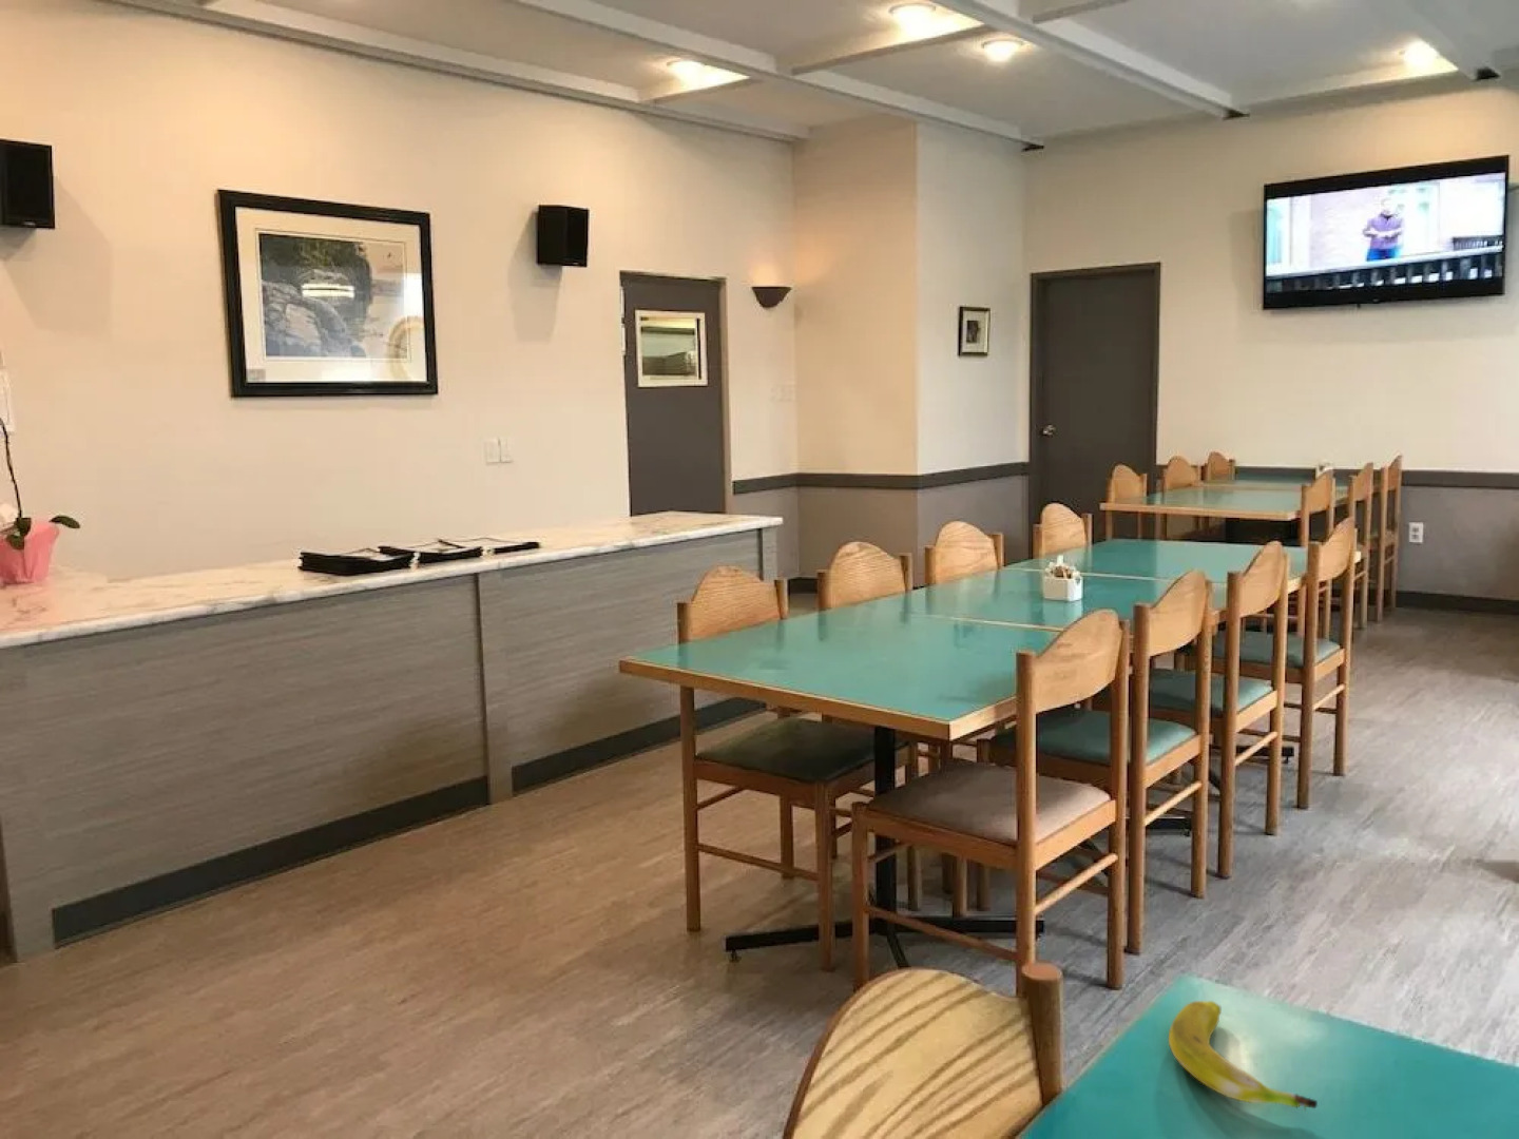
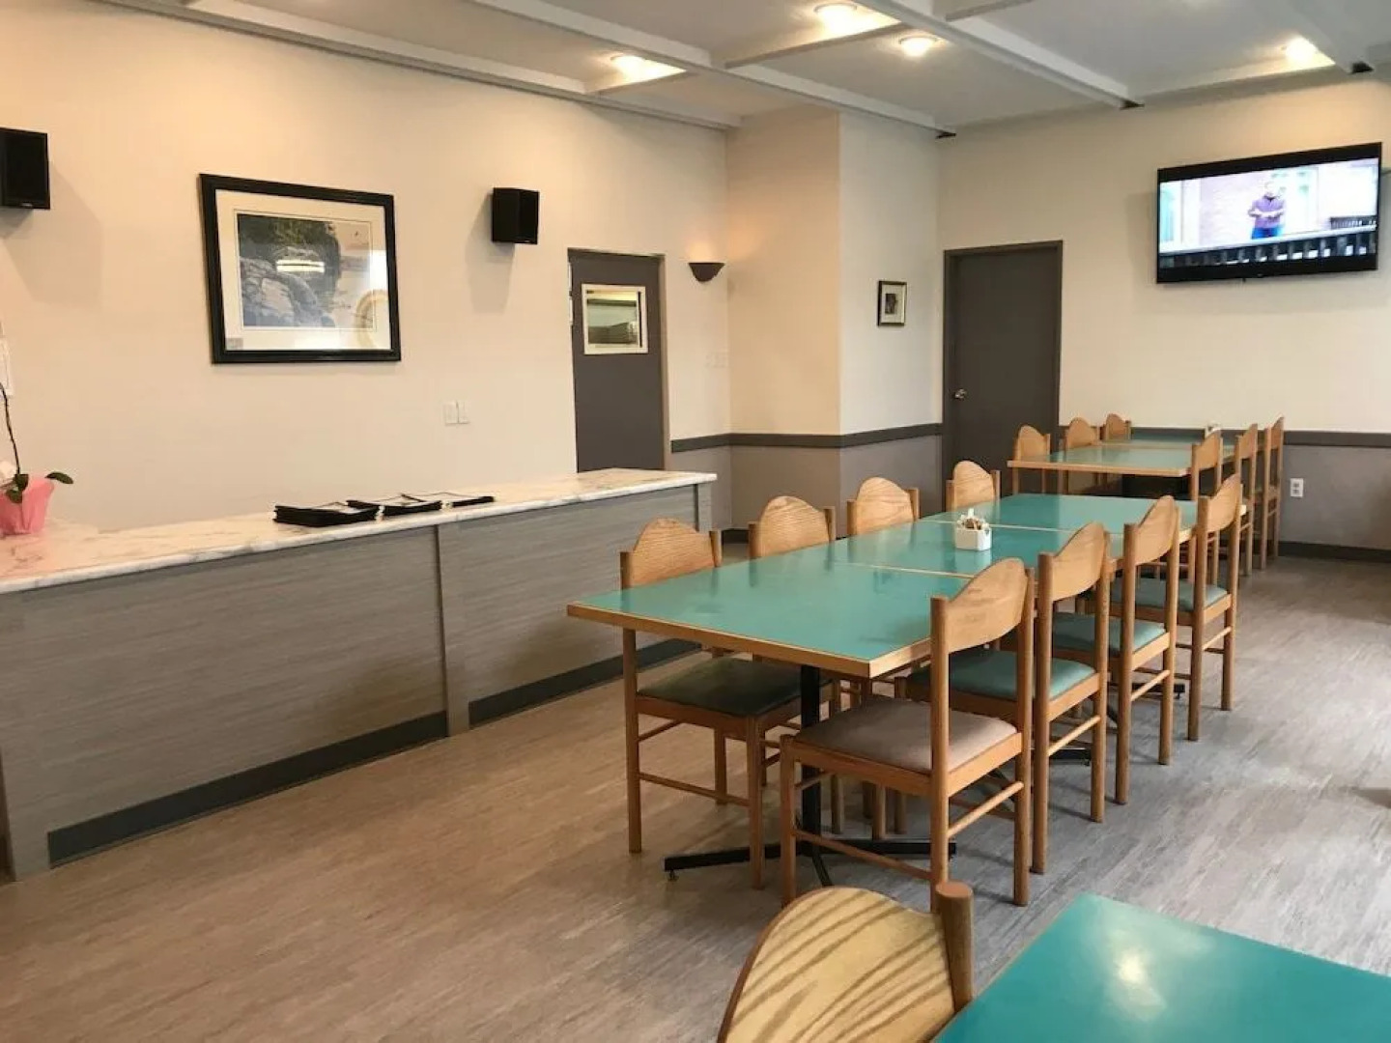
- banana [1167,1000,1318,1111]
